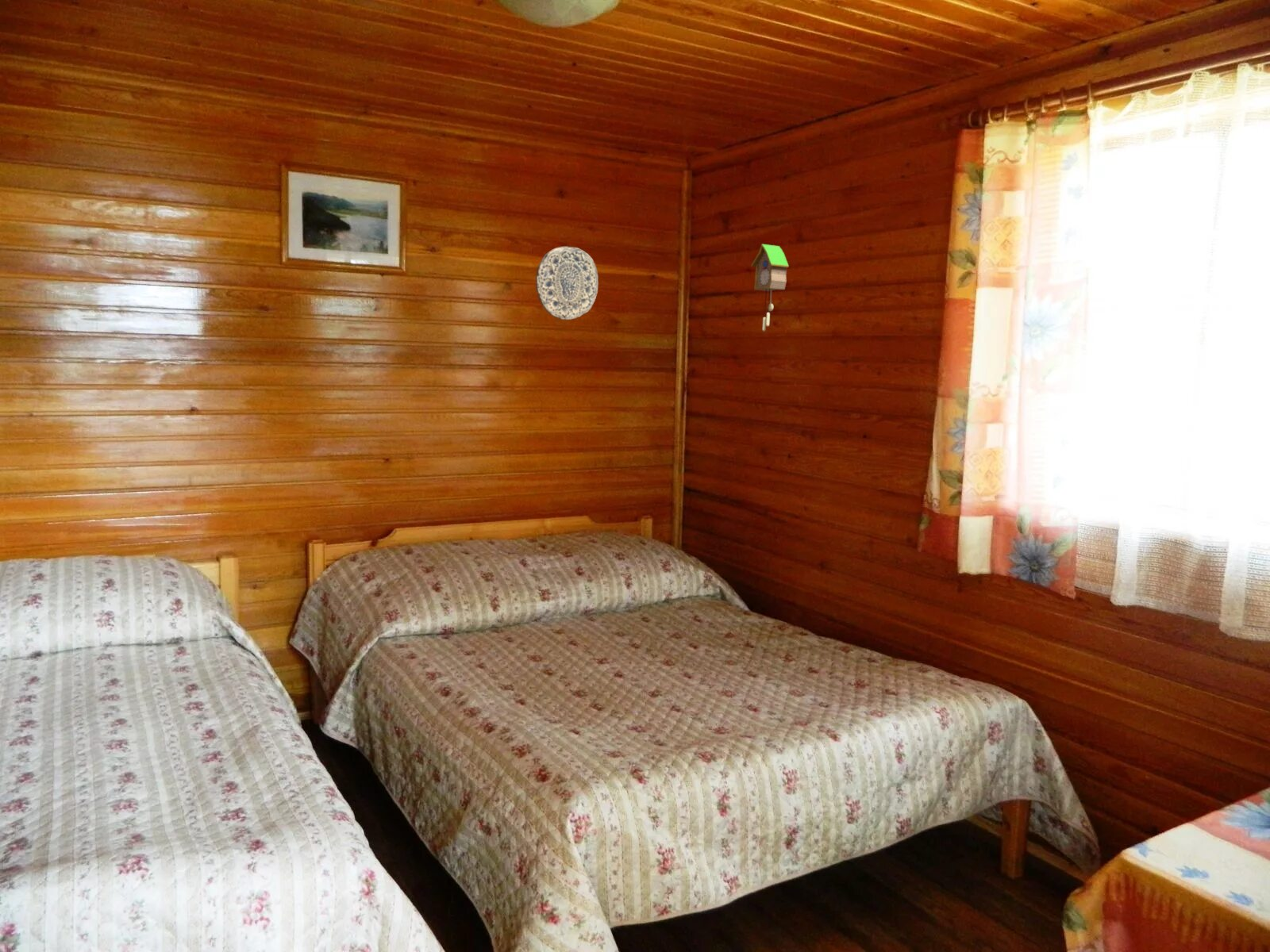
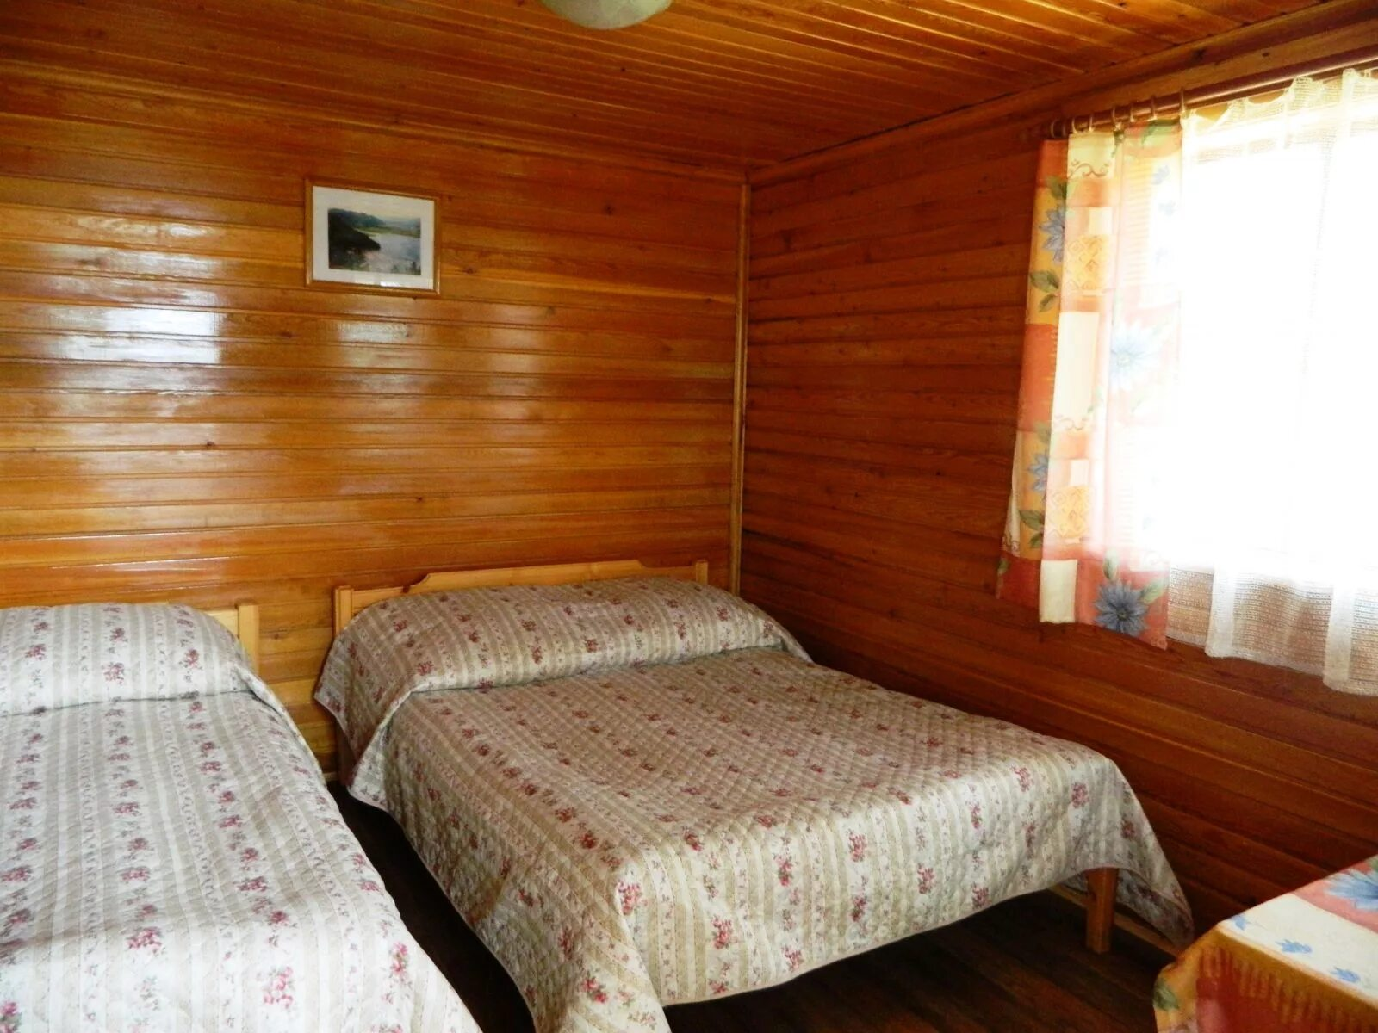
- cuckoo clock [750,244,790,332]
- decorative plate [535,246,598,321]
